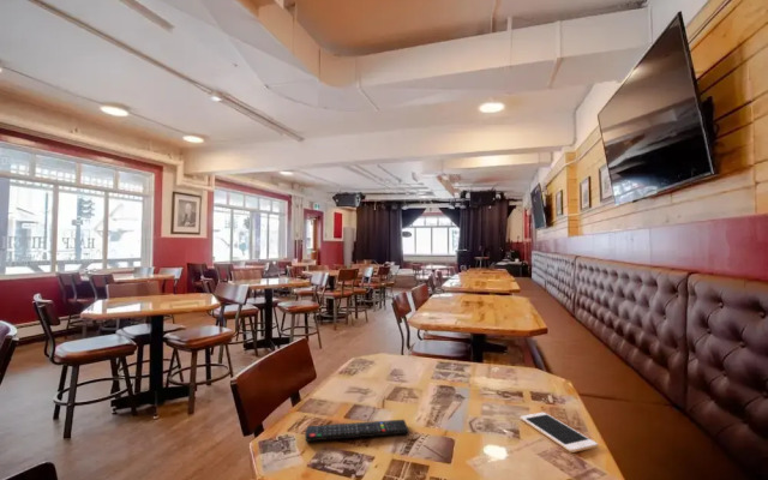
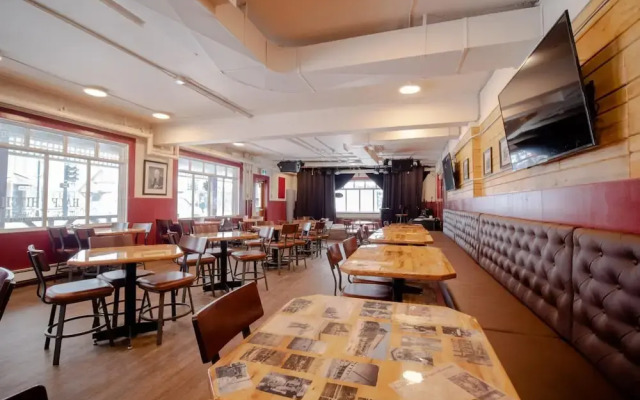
- cell phone [520,412,599,454]
- remote control [304,419,410,443]
